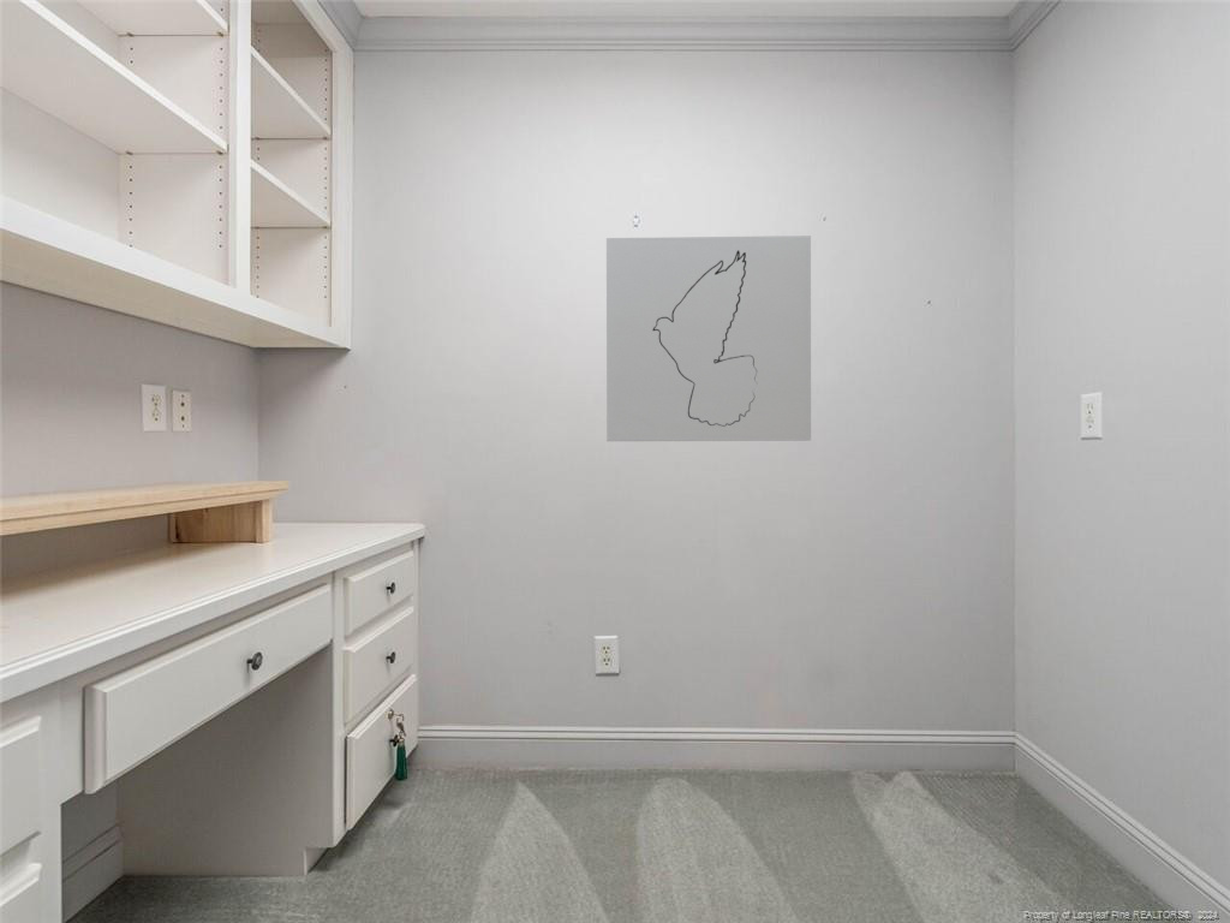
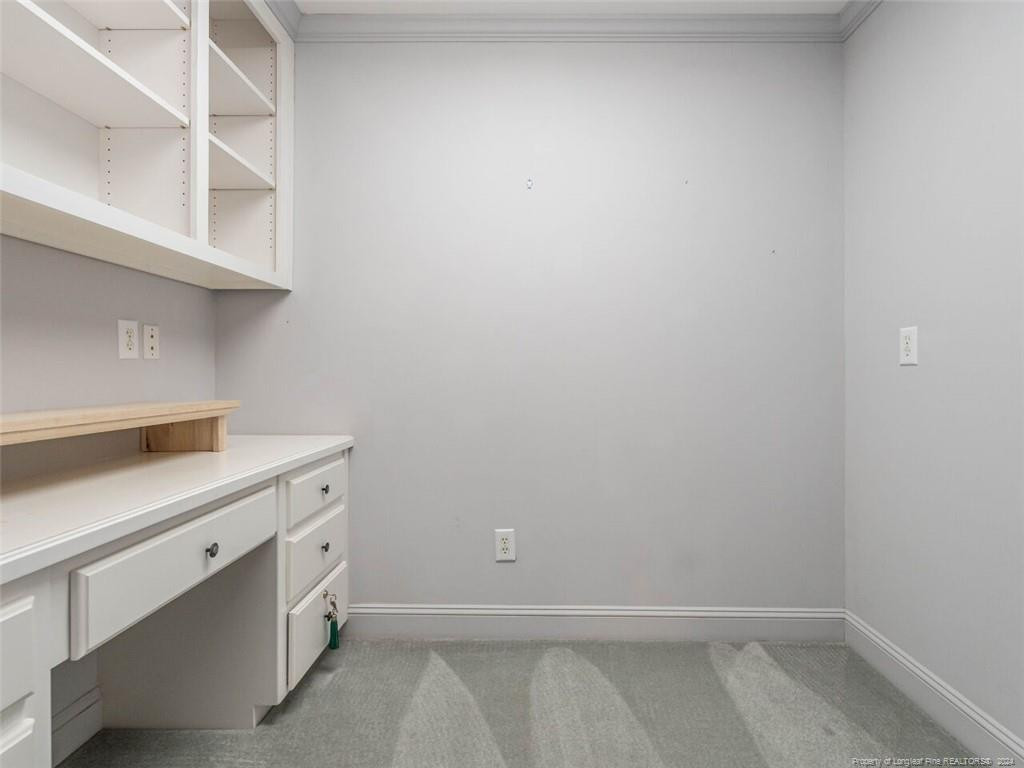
- wall art [605,234,812,442]
